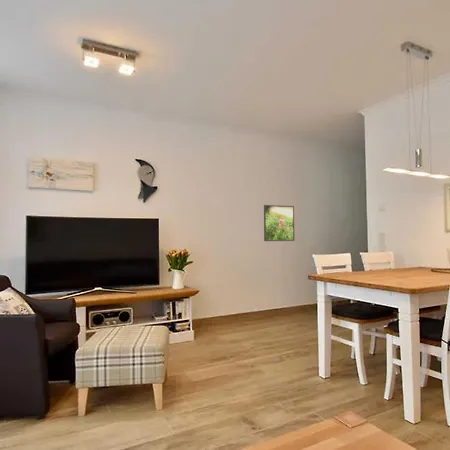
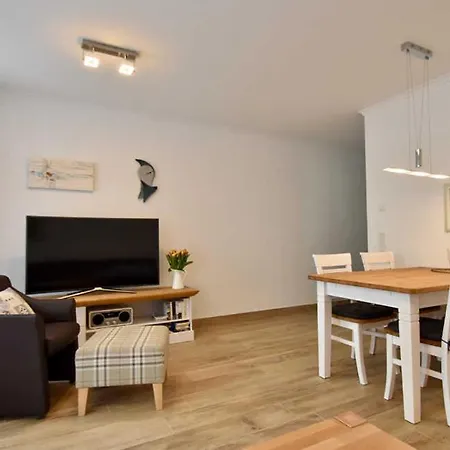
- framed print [263,204,295,242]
